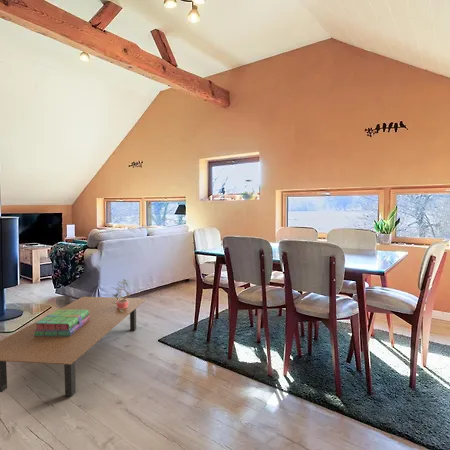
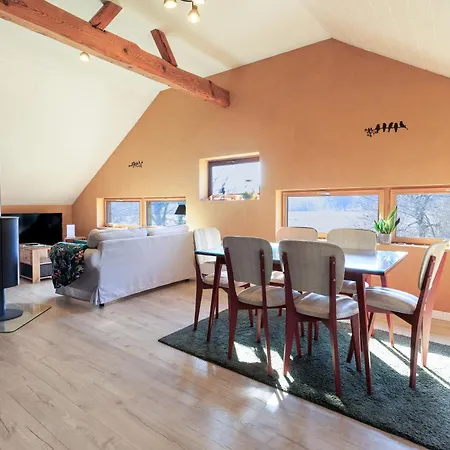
- potted plant [110,278,132,312]
- coffee table [0,296,147,397]
- stack of books [34,308,90,336]
